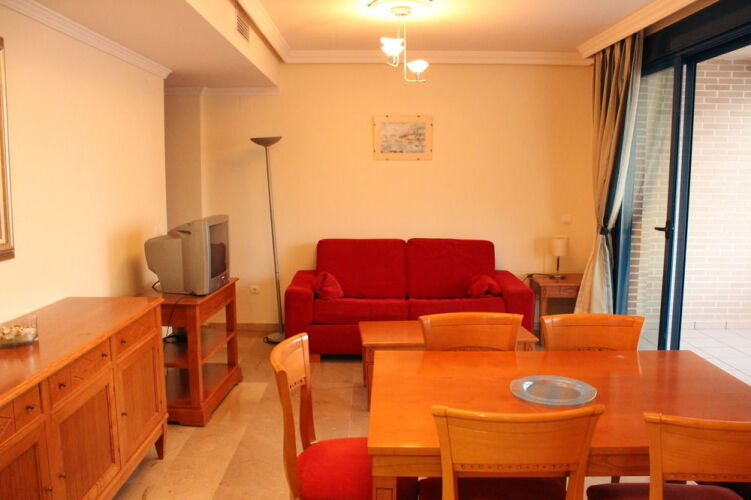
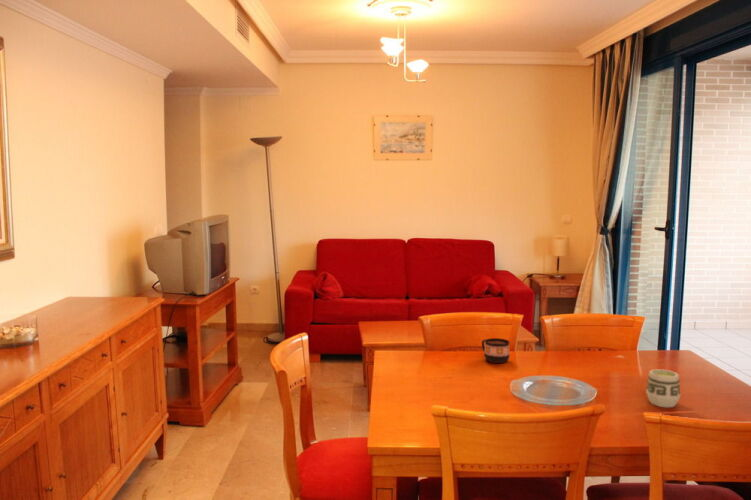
+ cup [645,368,681,408]
+ cup [481,337,511,364]
